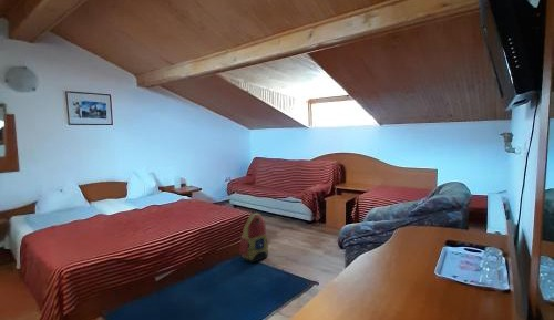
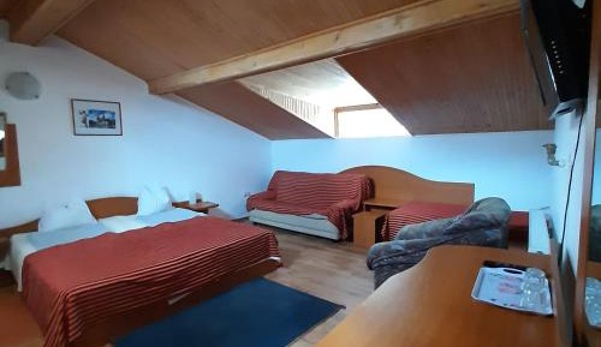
- backpack [238,213,269,264]
